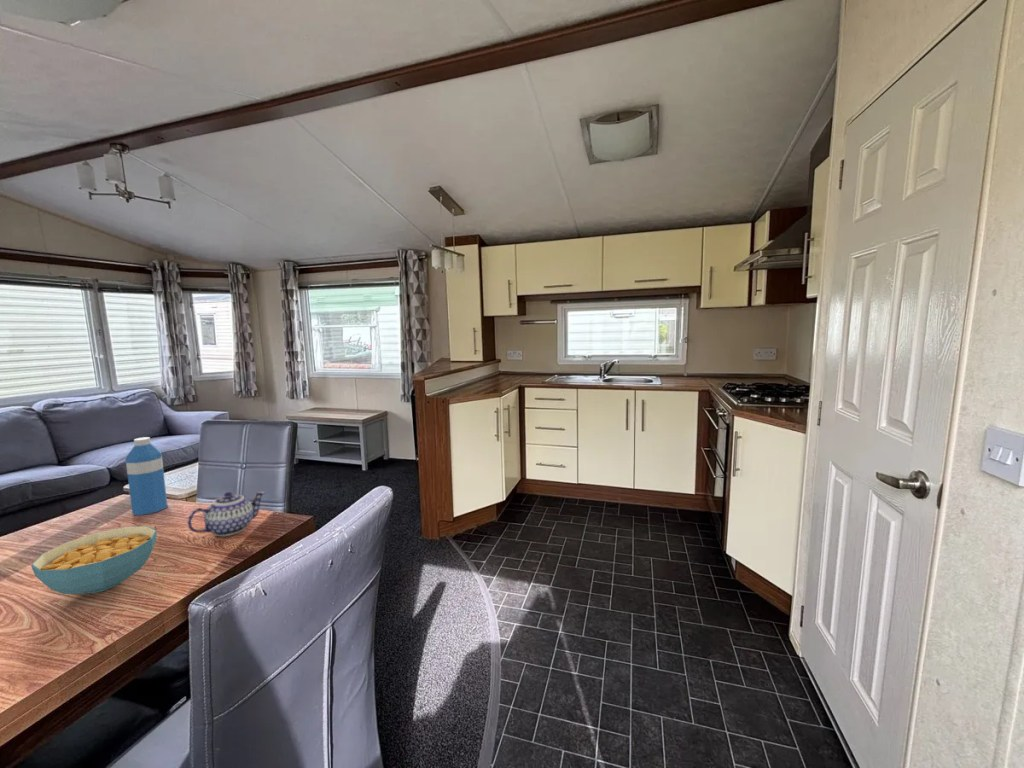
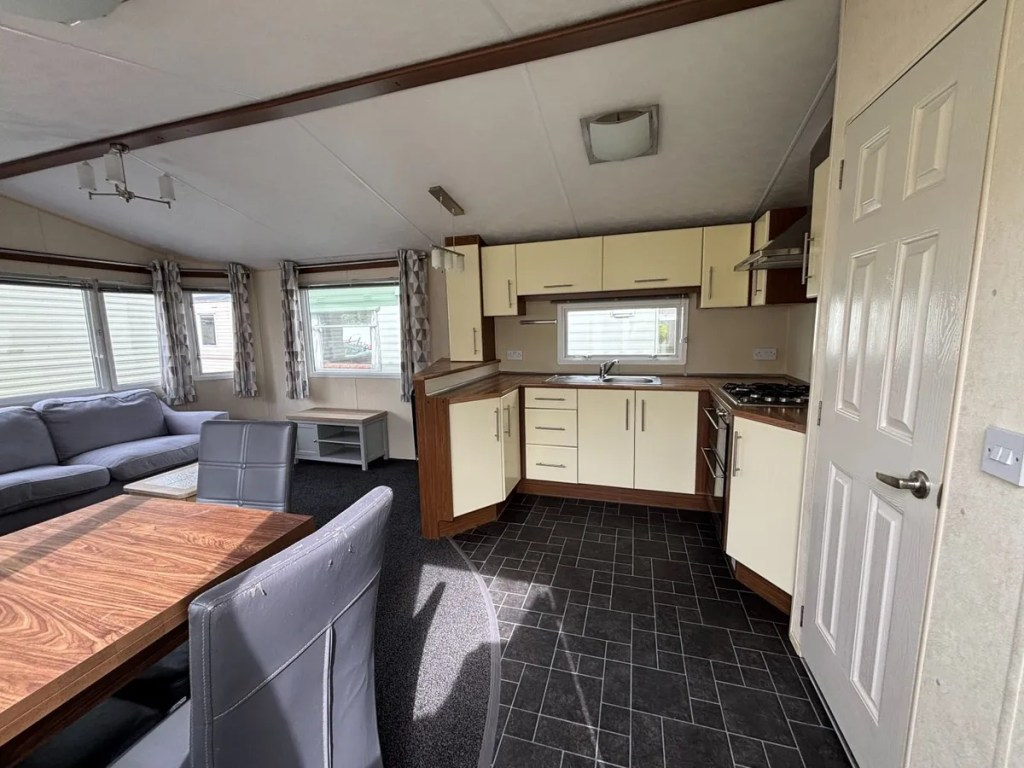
- teapot [186,491,266,537]
- water bottle [125,436,168,516]
- cereal bowl [30,525,158,595]
